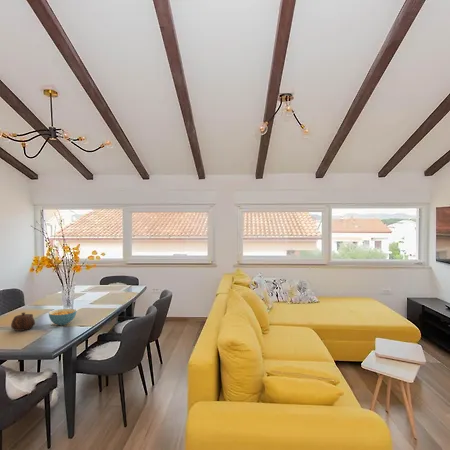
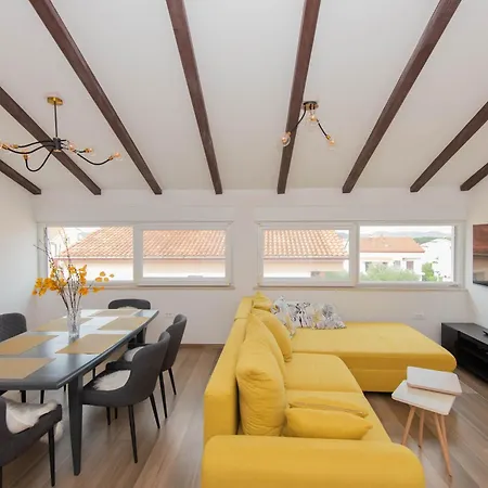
- teapot [10,311,36,332]
- cereal bowl [48,308,77,326]
